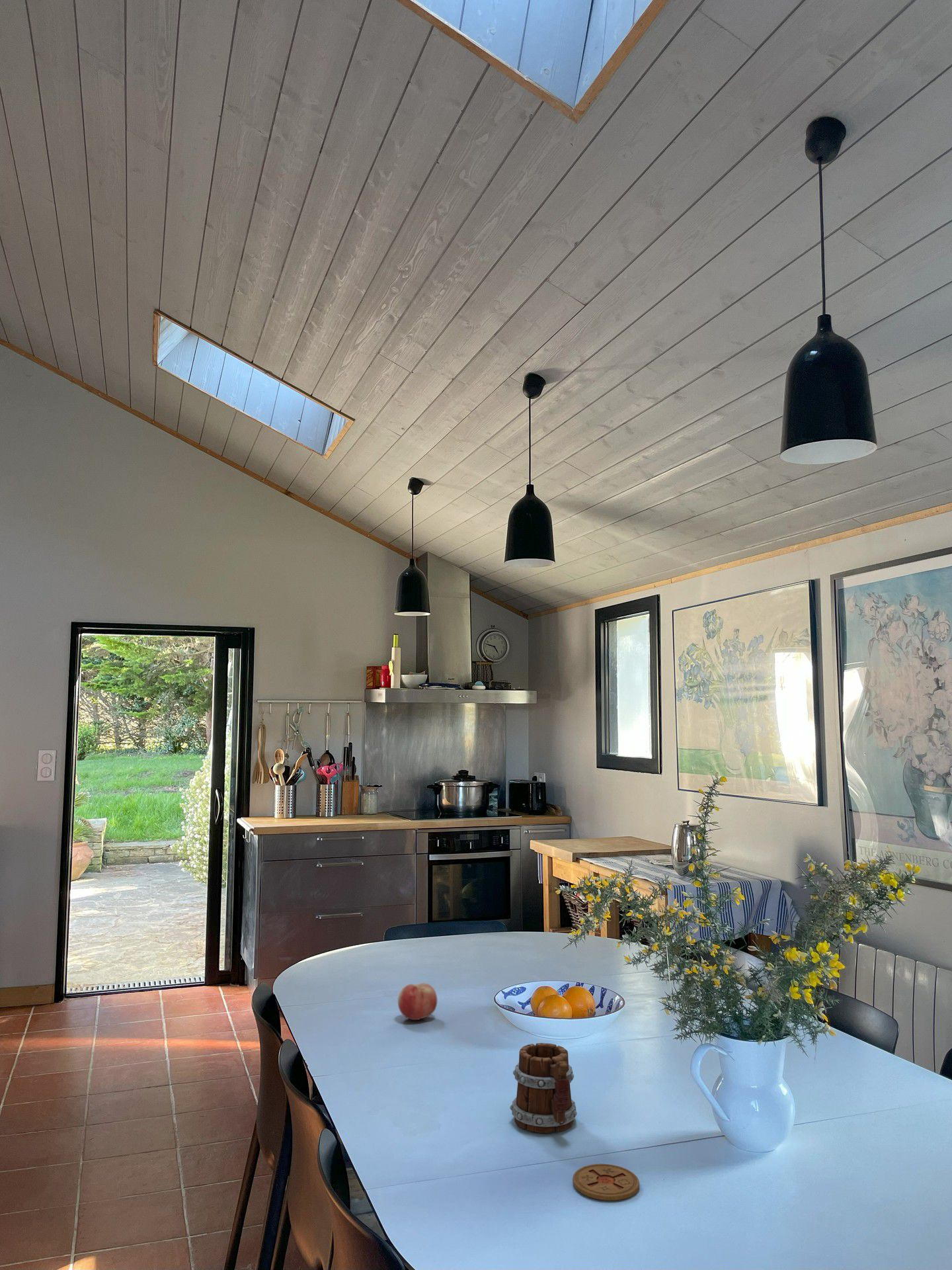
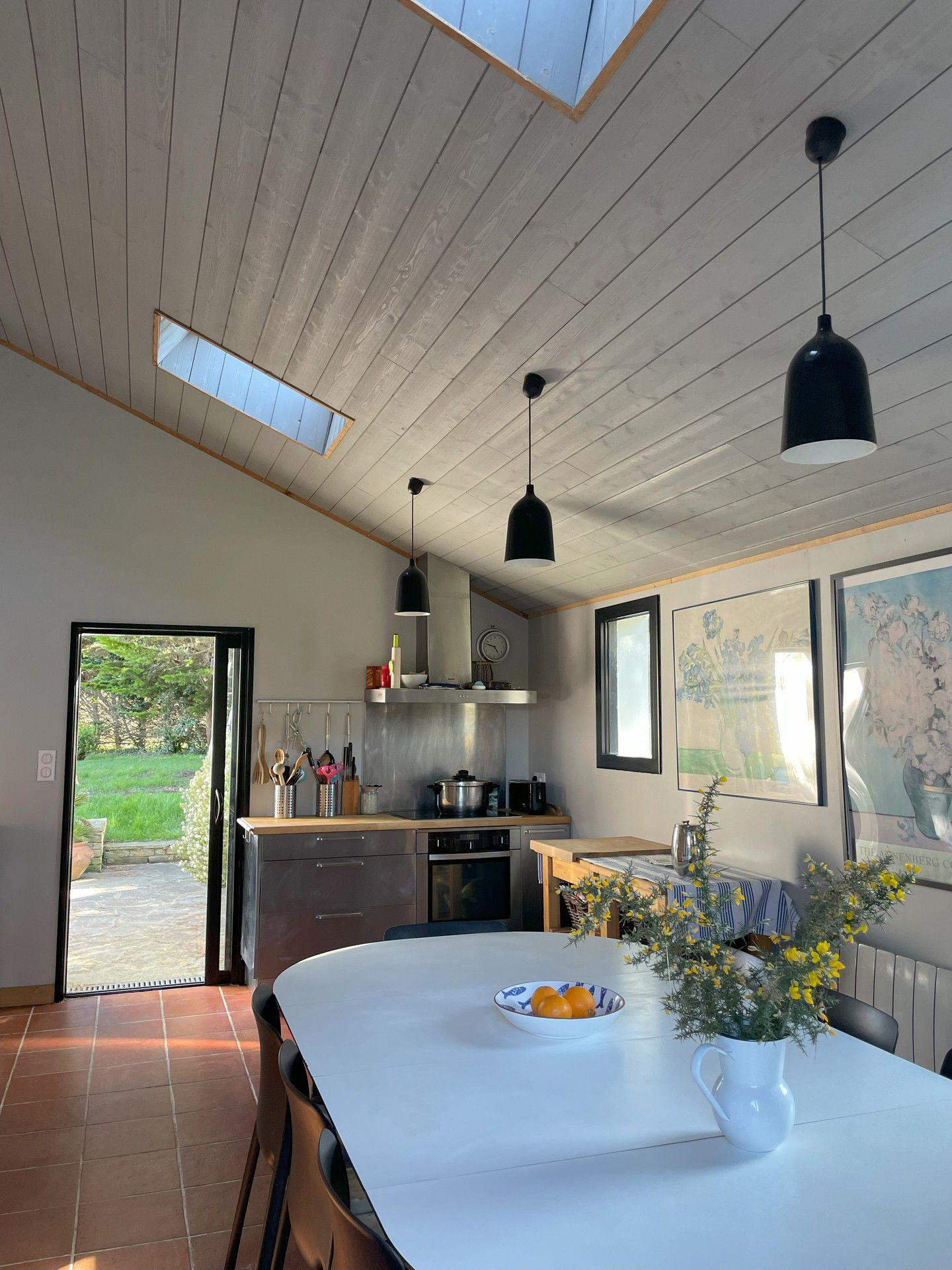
- mug [509,1042,578,1134]
- fruit [397,982,438,1021]
- coaster [572,1164,640,1201]
